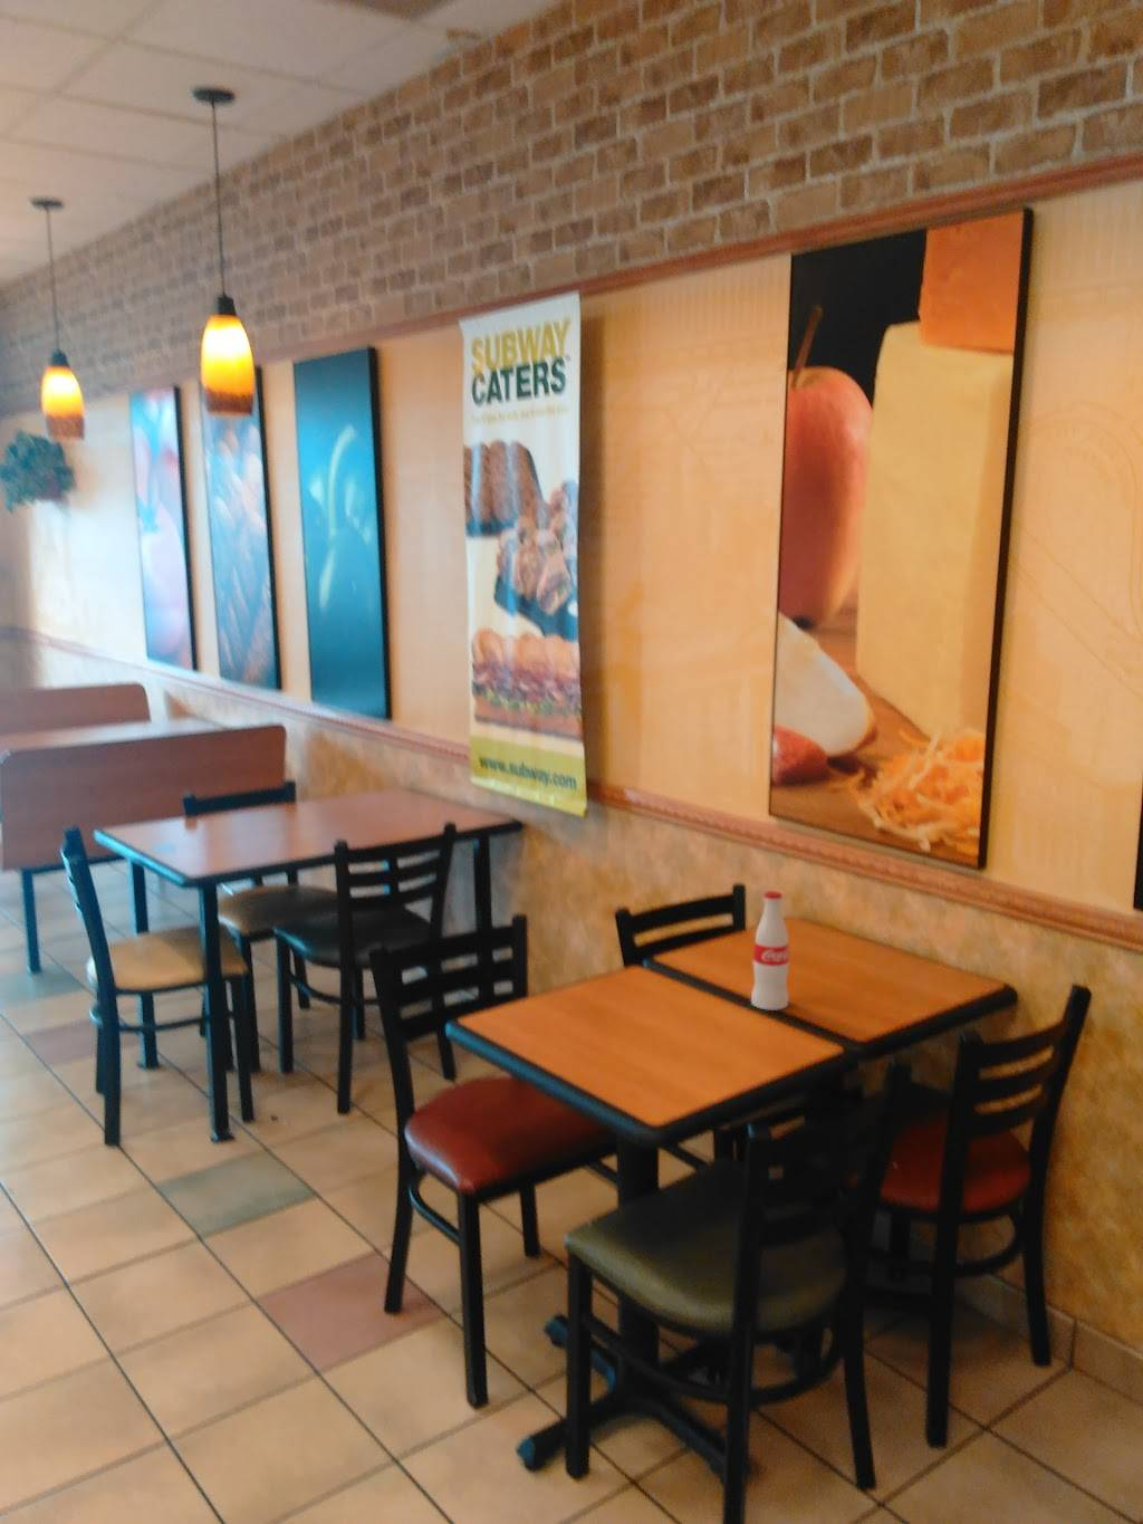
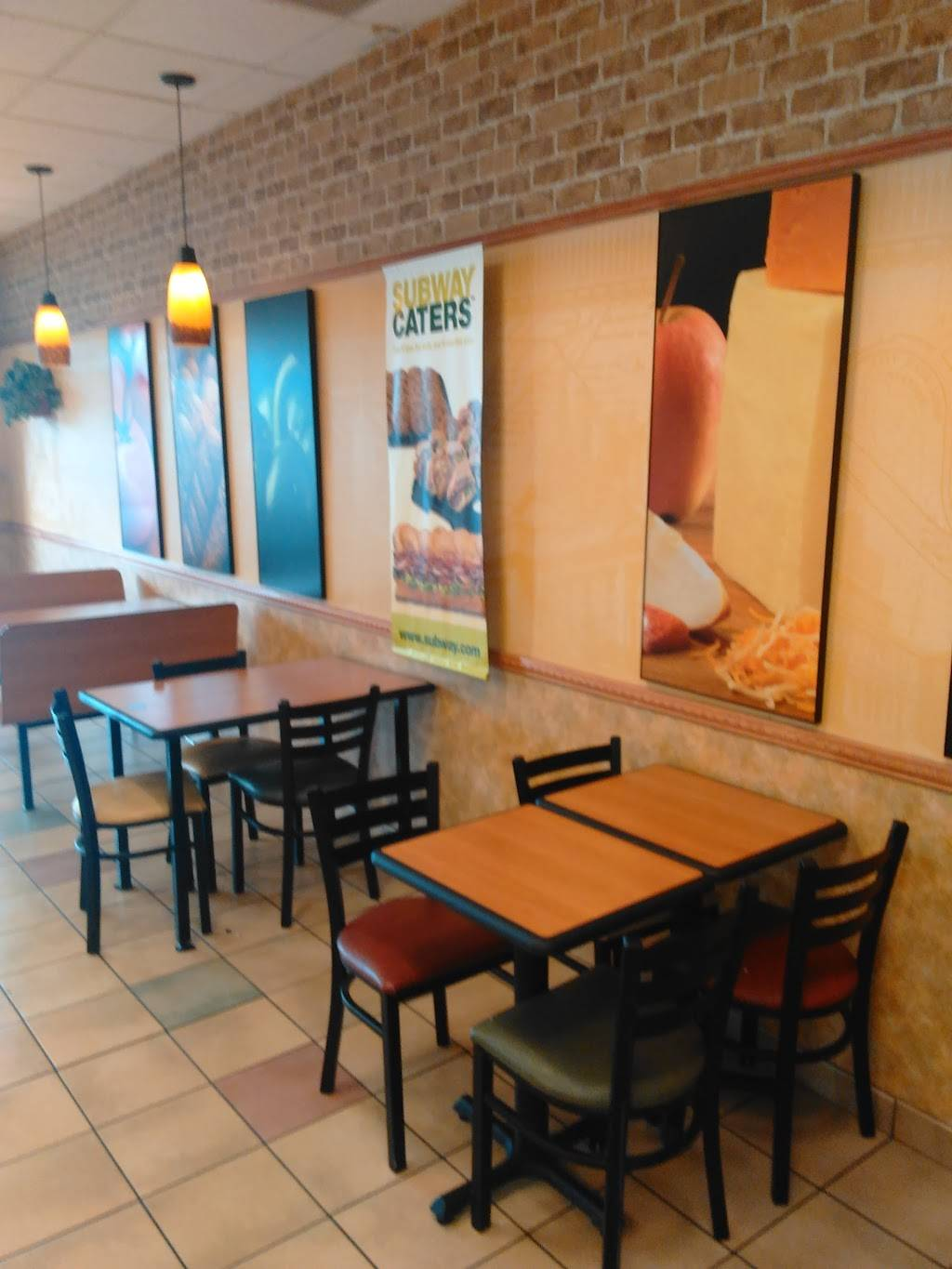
- soda bottle [750,890,790,1011]
